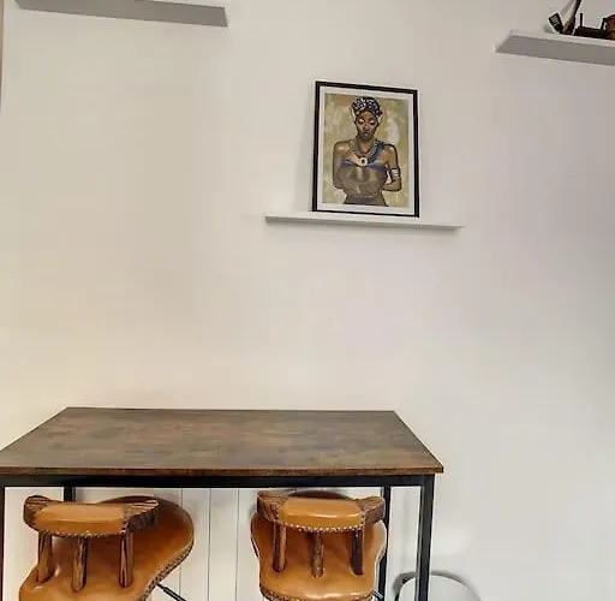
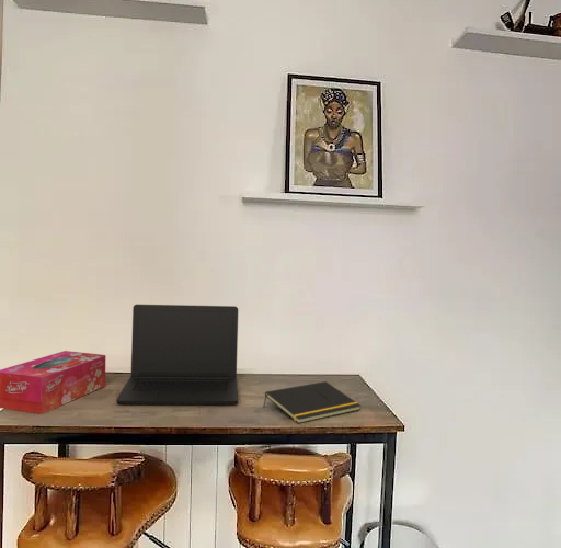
+ laptop [115,304,239,406]
+ tissue box [0,350,106,415]
+ notepad [262,380,363,424]
